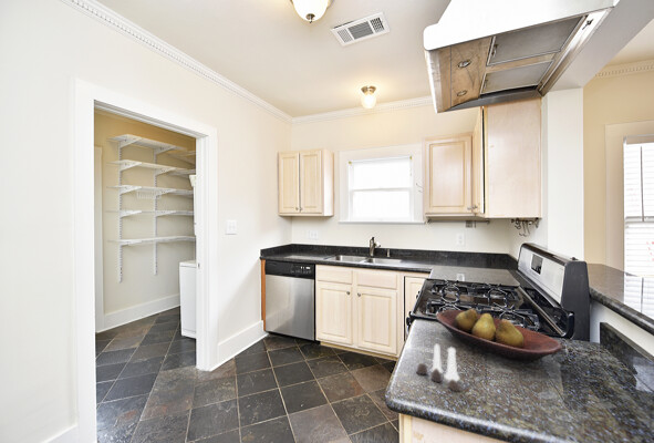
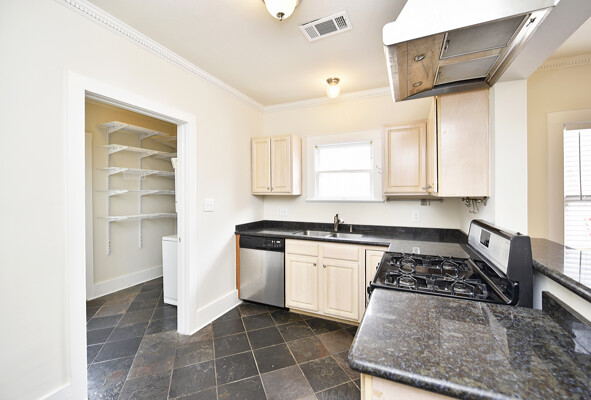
- salt and pepper shaker set [415,342,461,393]
- fruit bowl [435,308,562,364]
